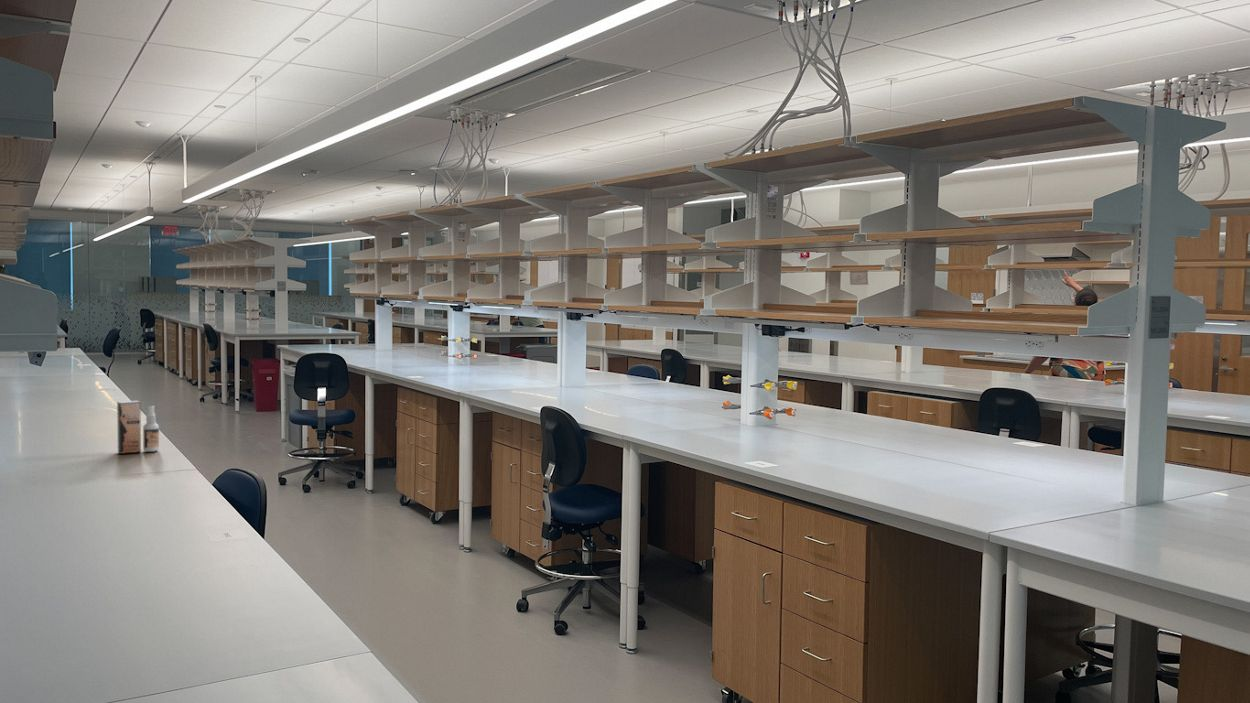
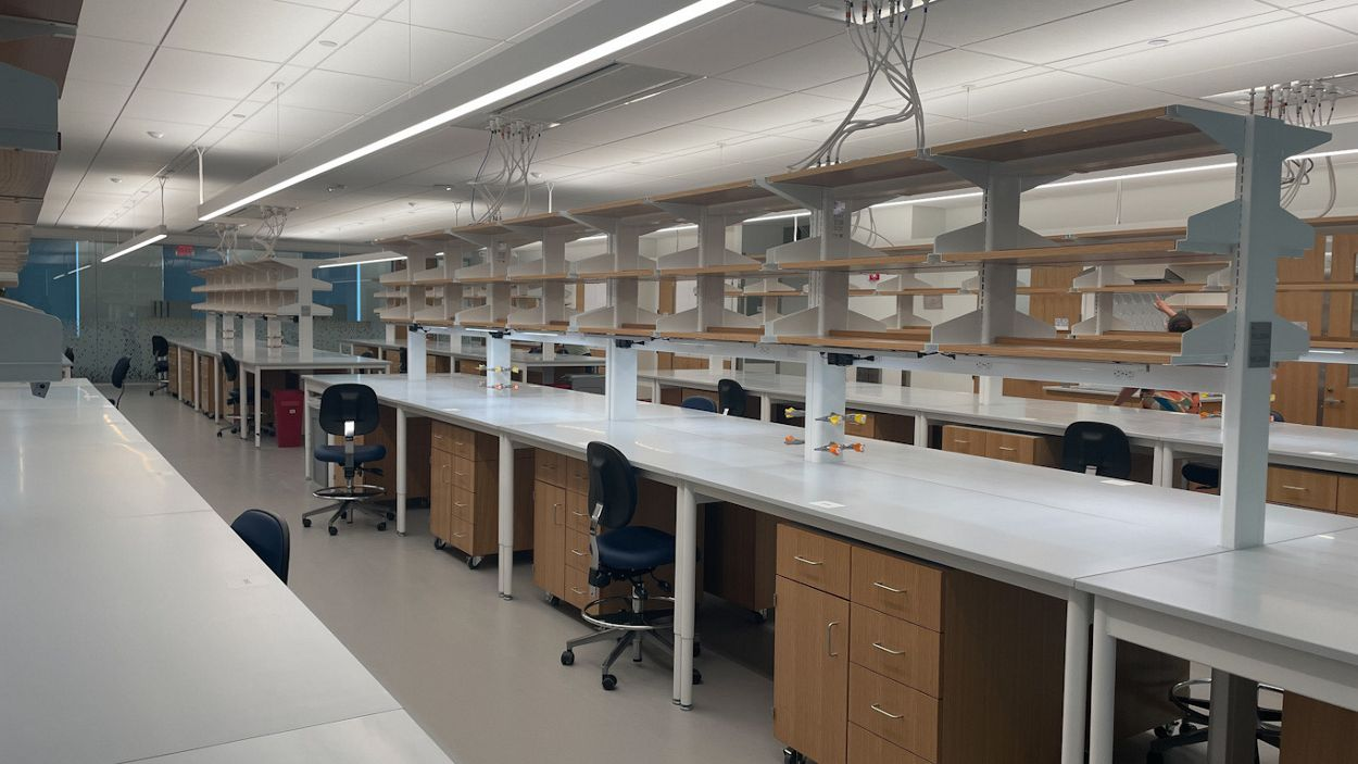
- spray bottle [116,400,160,455]
